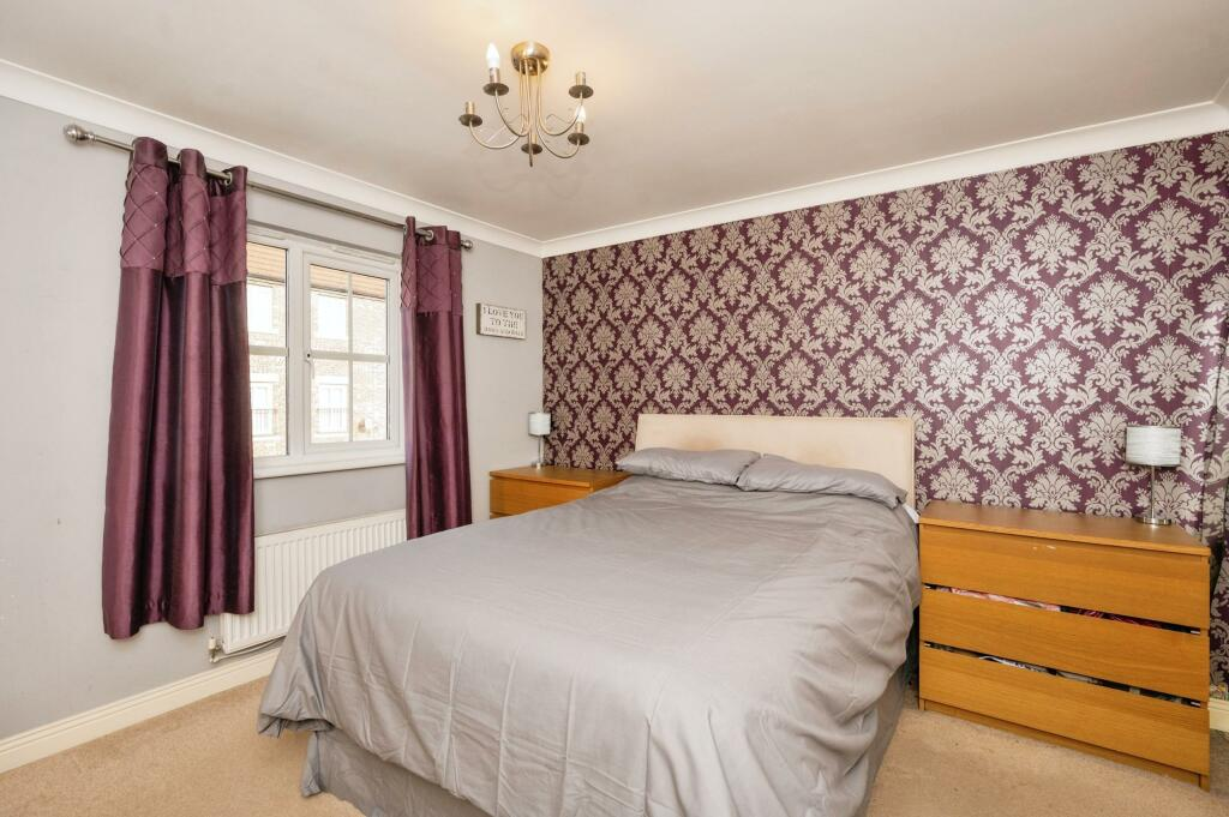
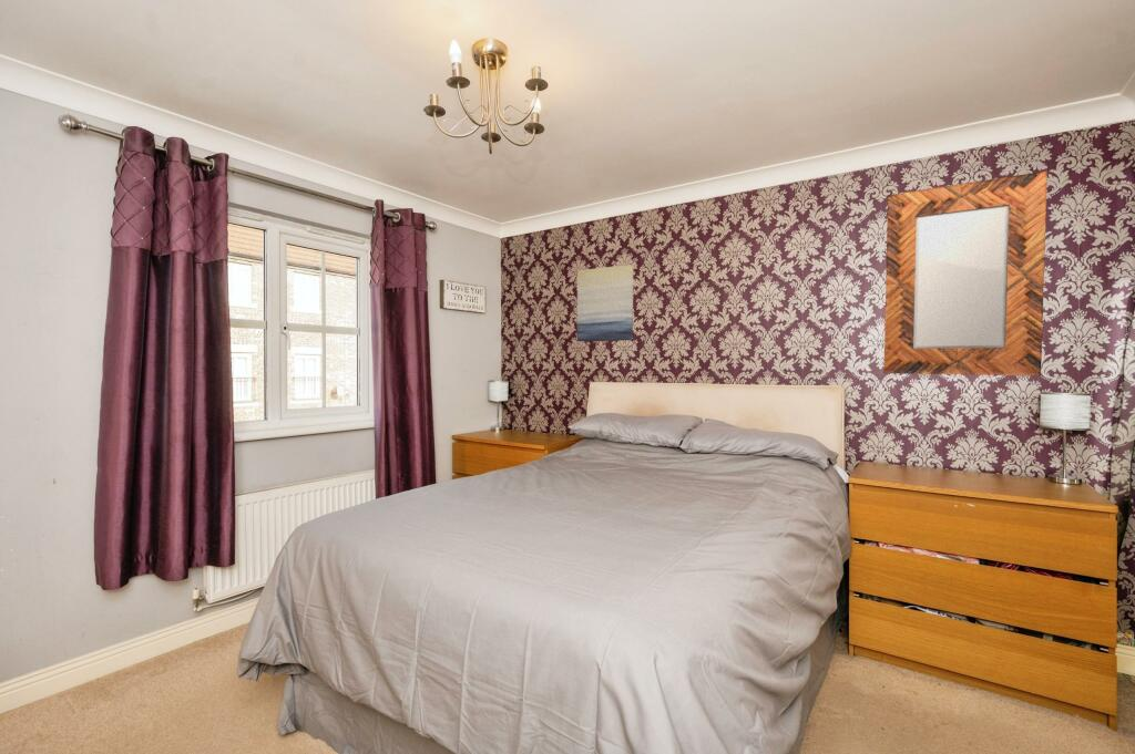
+ home mirror [883,169,1049,376]
+ wall art [576,264,634,342]
